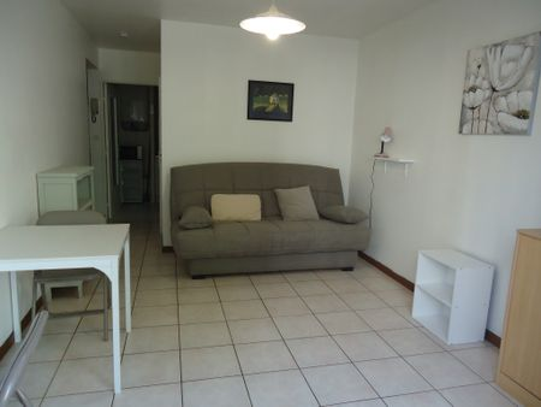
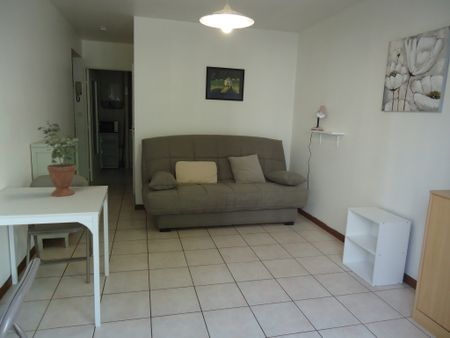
+ potted plant [36,121,80,197]
